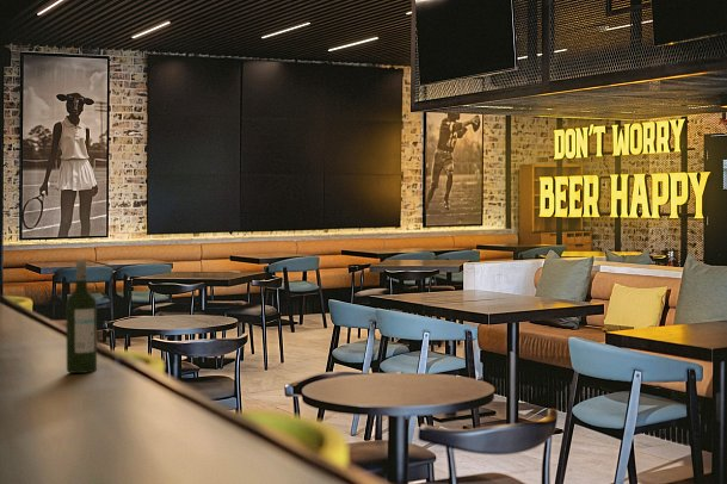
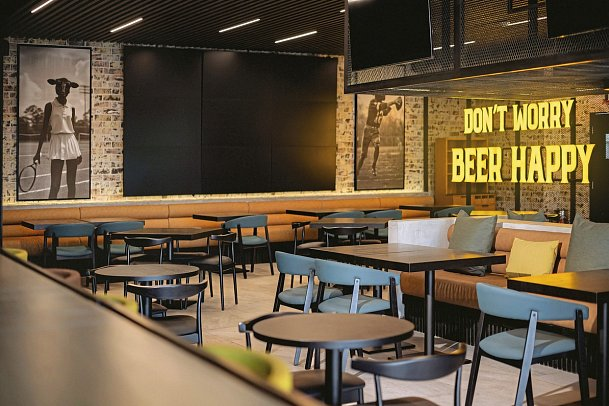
- wine bottle [64,259,98,374]
